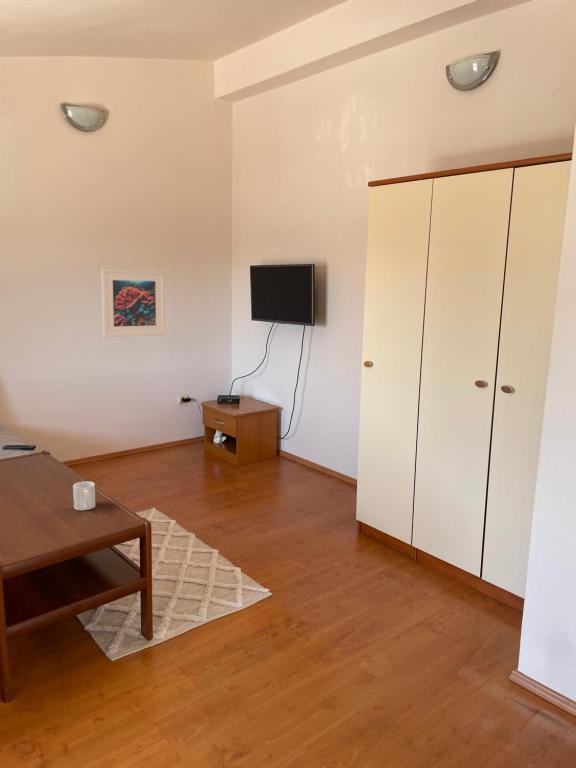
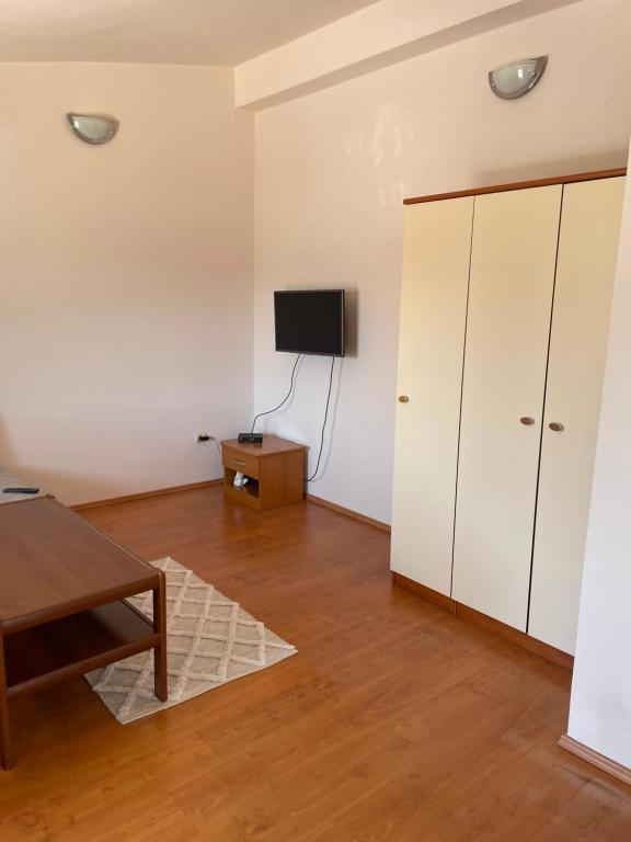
- mug [72,480,96,511]
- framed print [100,268,166,338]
